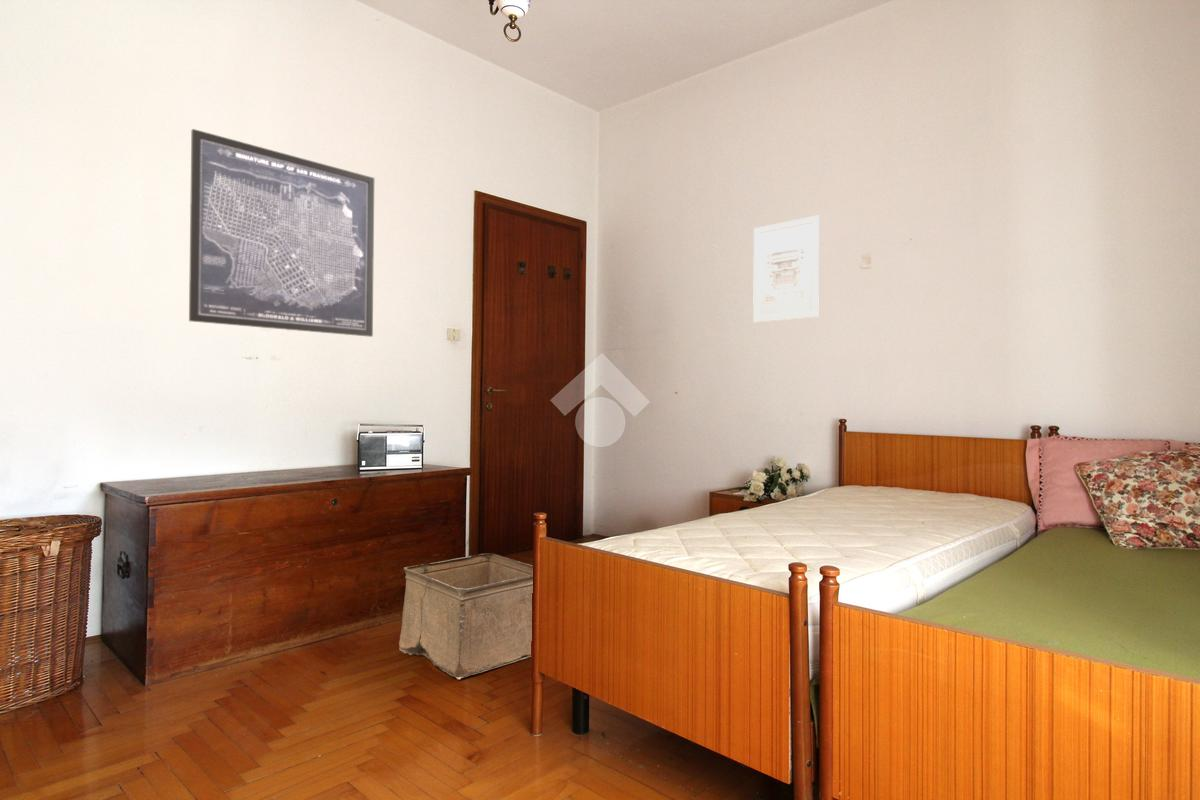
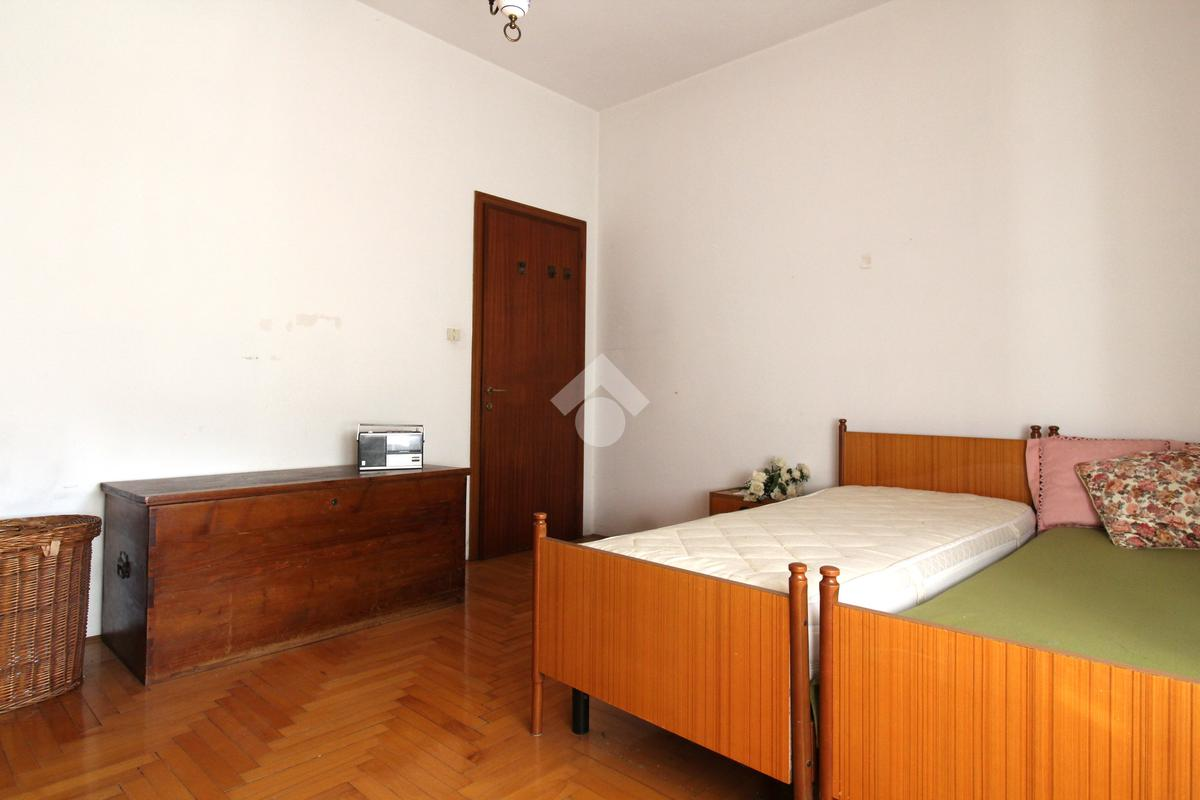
- storage bin [398,553,534,680]
- wall art [188,128,375,338]
- wall art [752,214,820,324]
